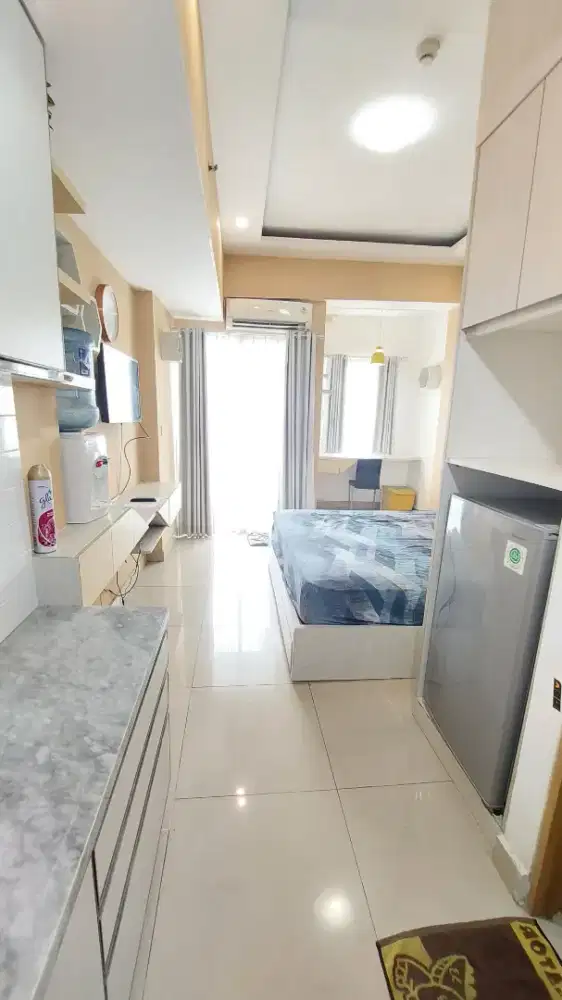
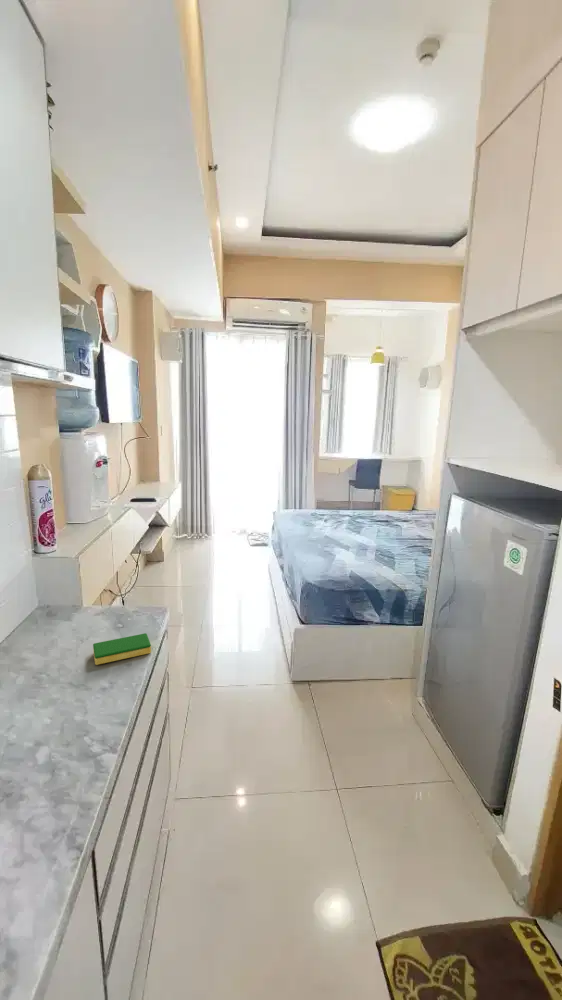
+ dish sponge [92,633,152,666]
